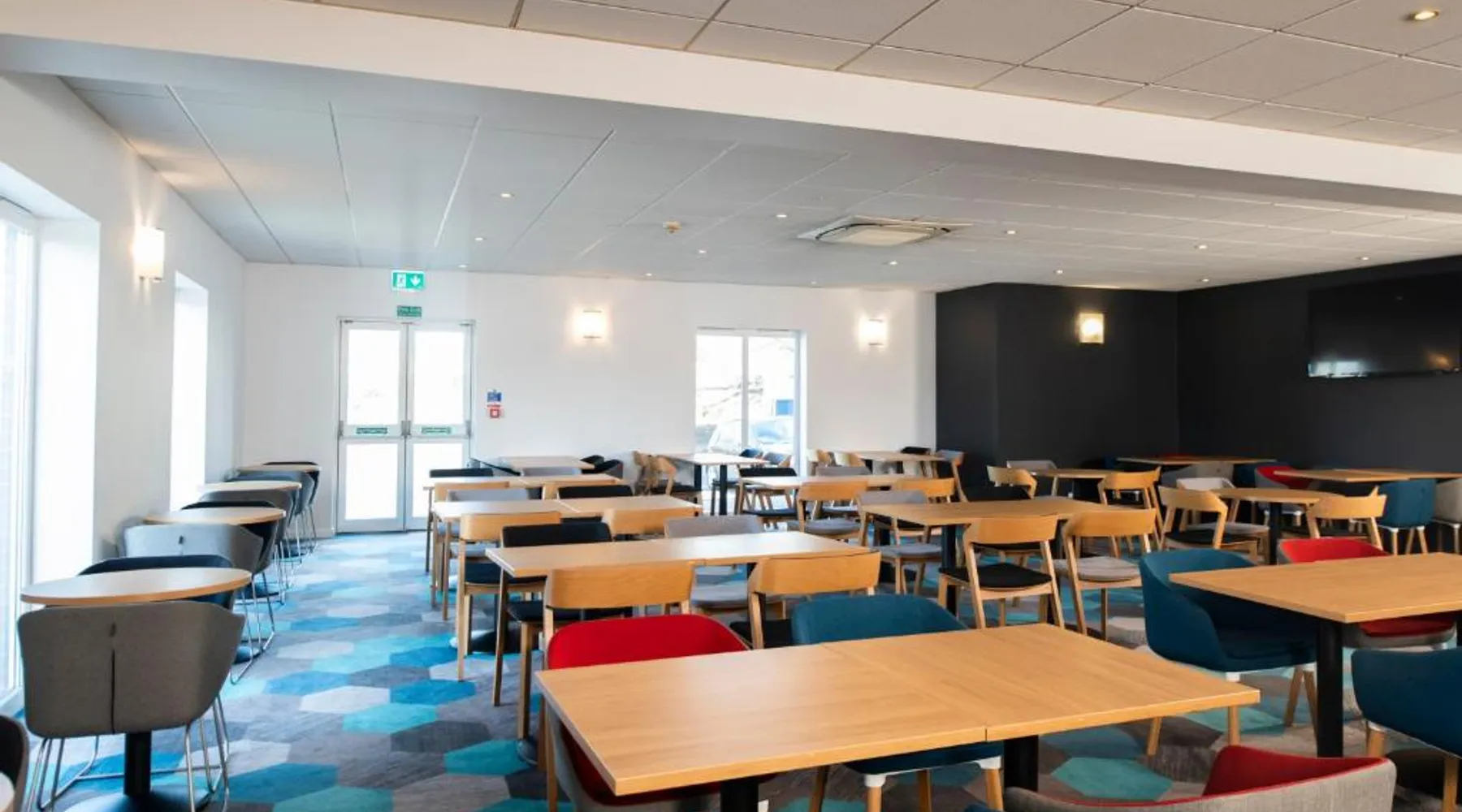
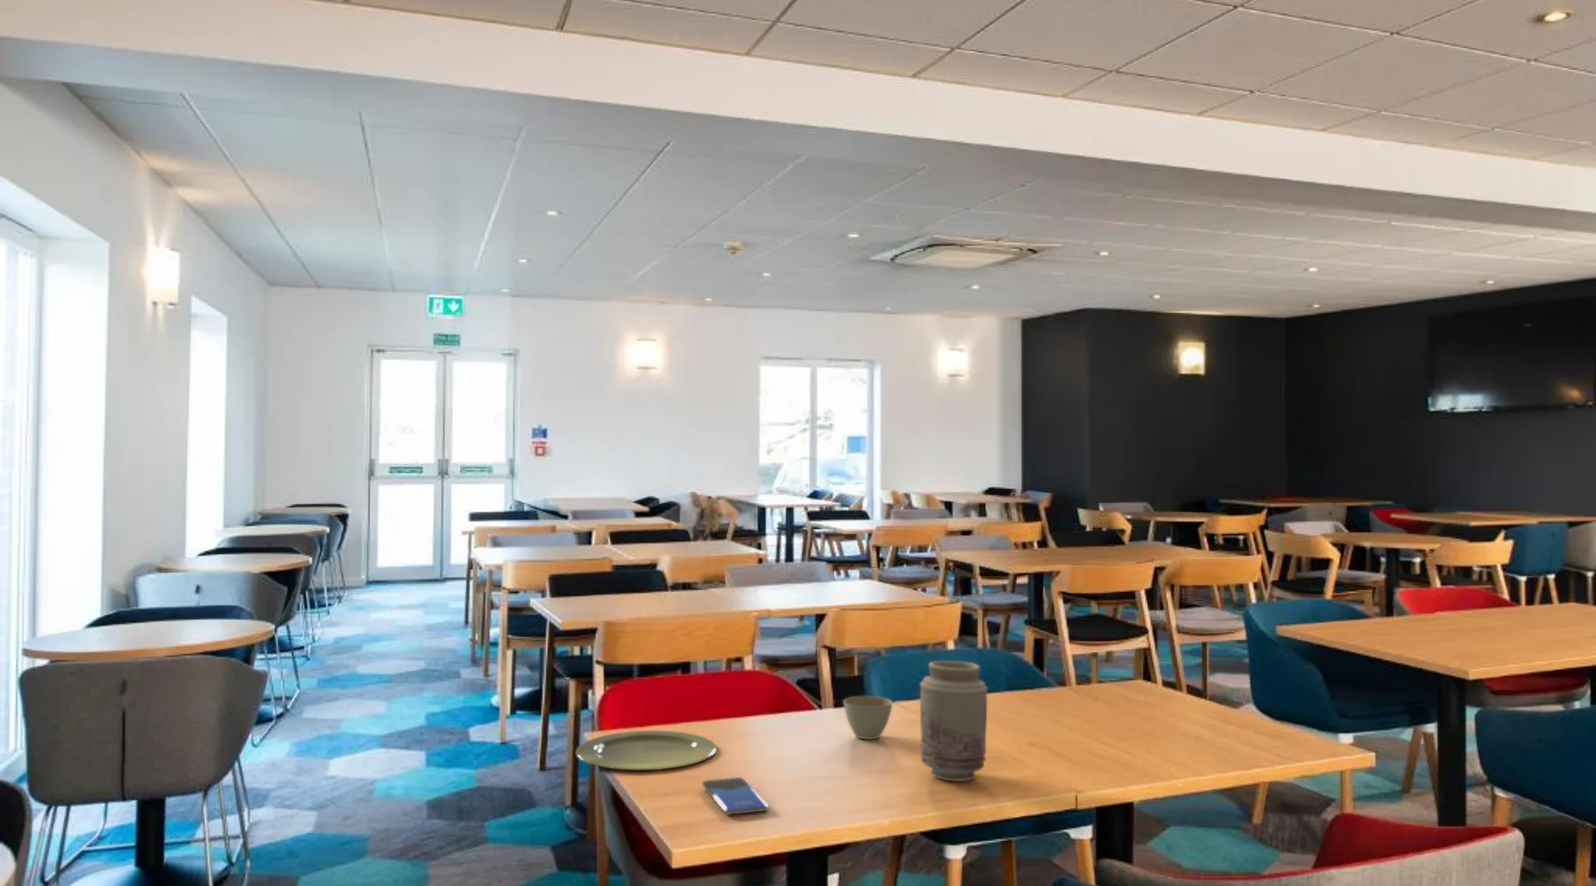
+ flower pot [843,695,893,740]
+ plate [575,730,717,770]
+ smartphone [701,776,771,816]
+ vase [919,660,988,781]
